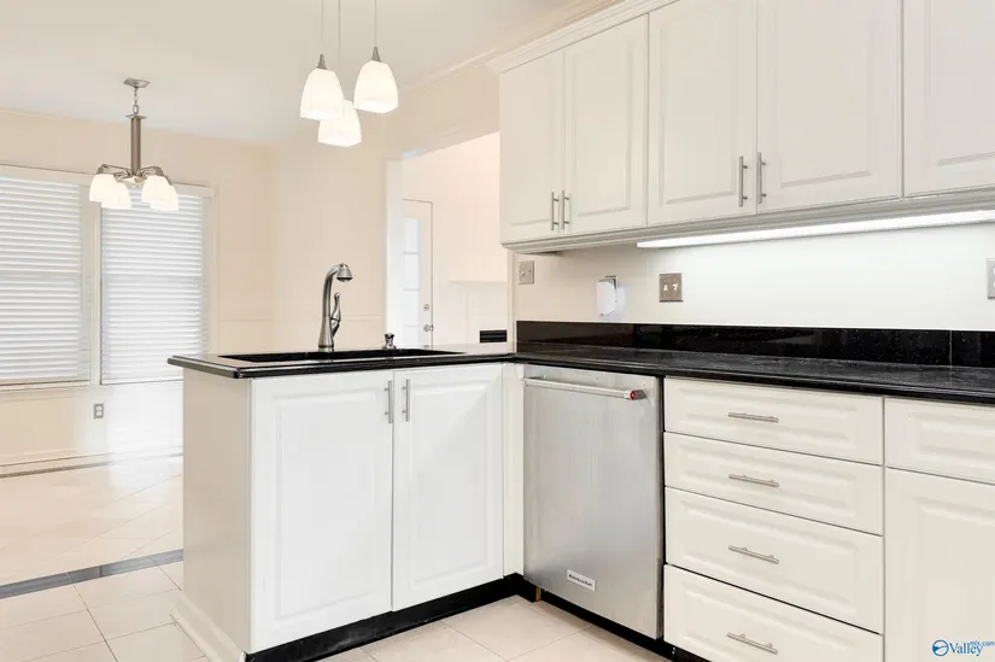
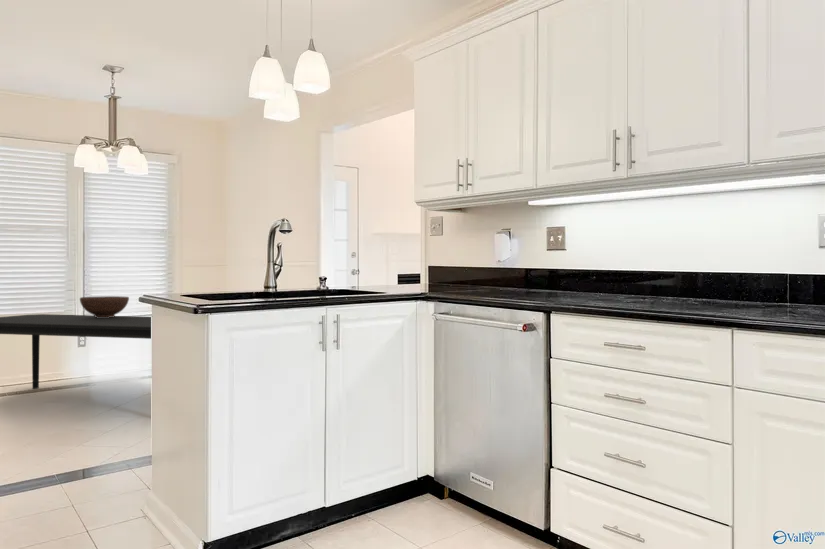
+ dining table [0,313,152,390]
+ fruit bowl [79,295,130,318]
